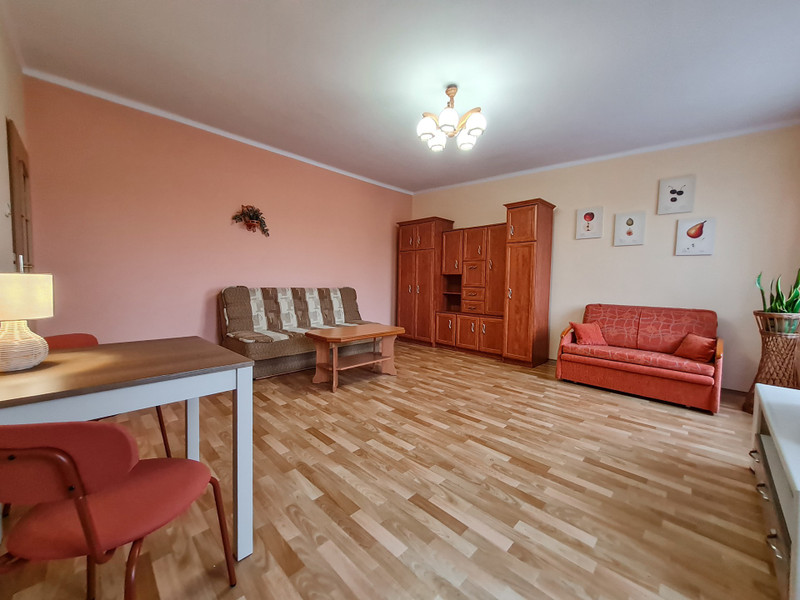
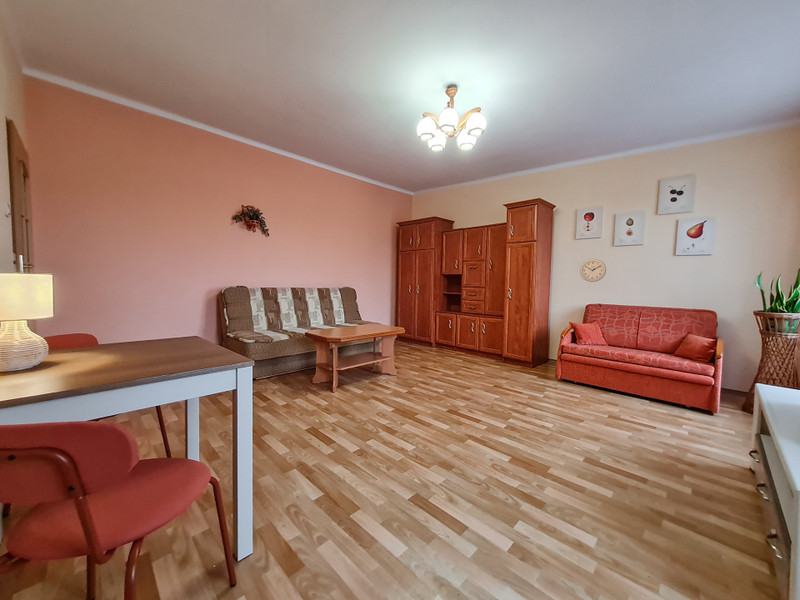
+ wall clock [579,258,607,283]
